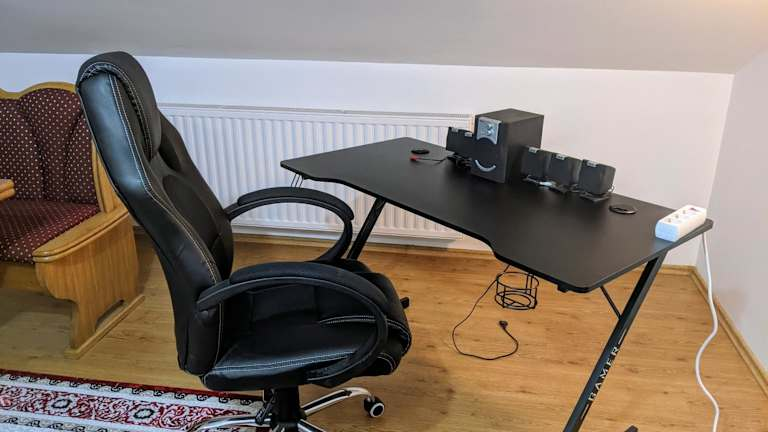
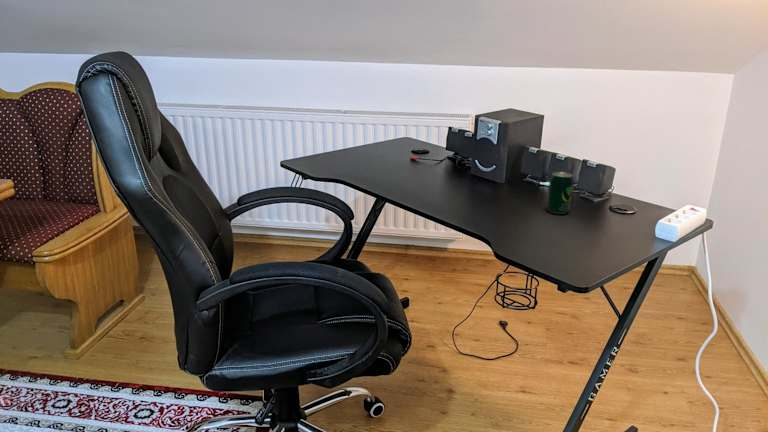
+ beverage can [546,171,574,215]
